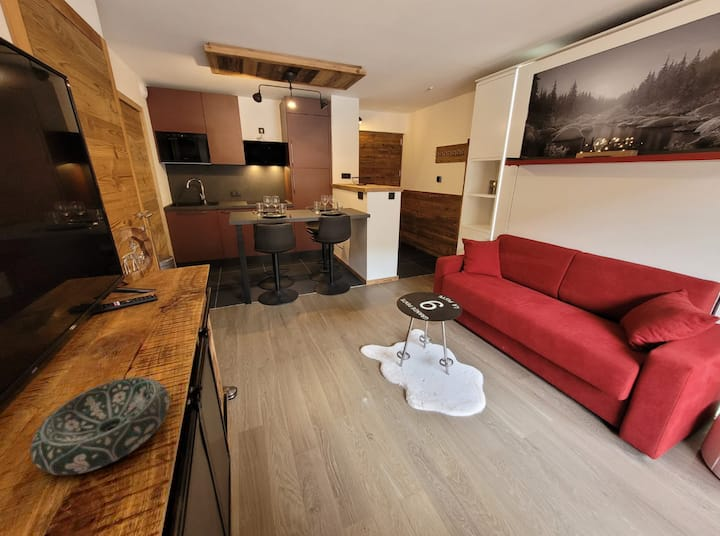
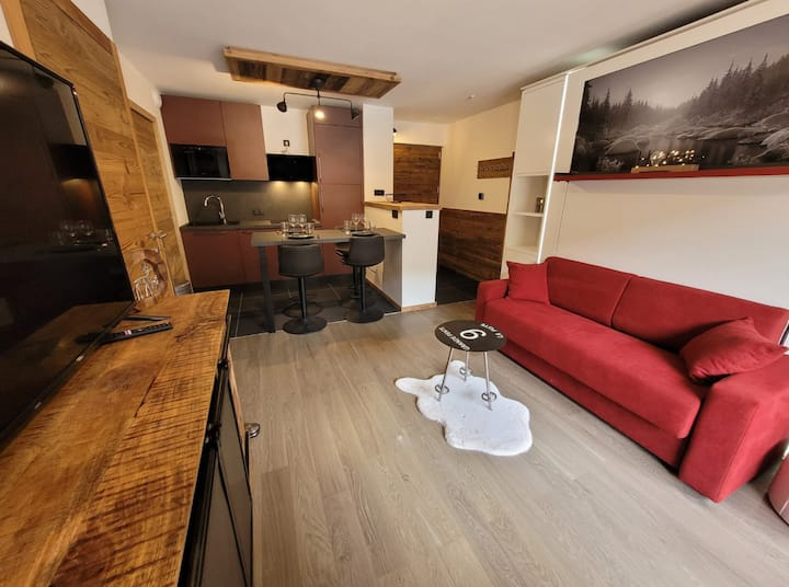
- decorative bowl [29,376,171,476]
